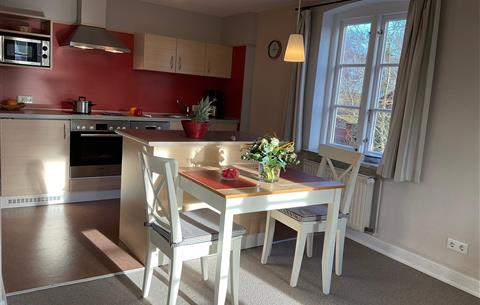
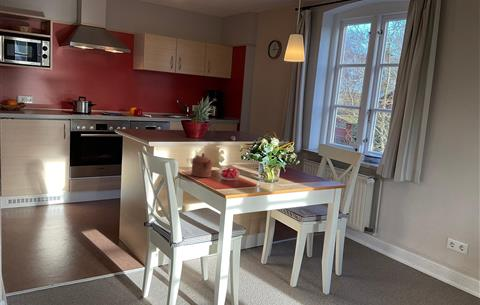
+ teapot [190,152,214,178]
